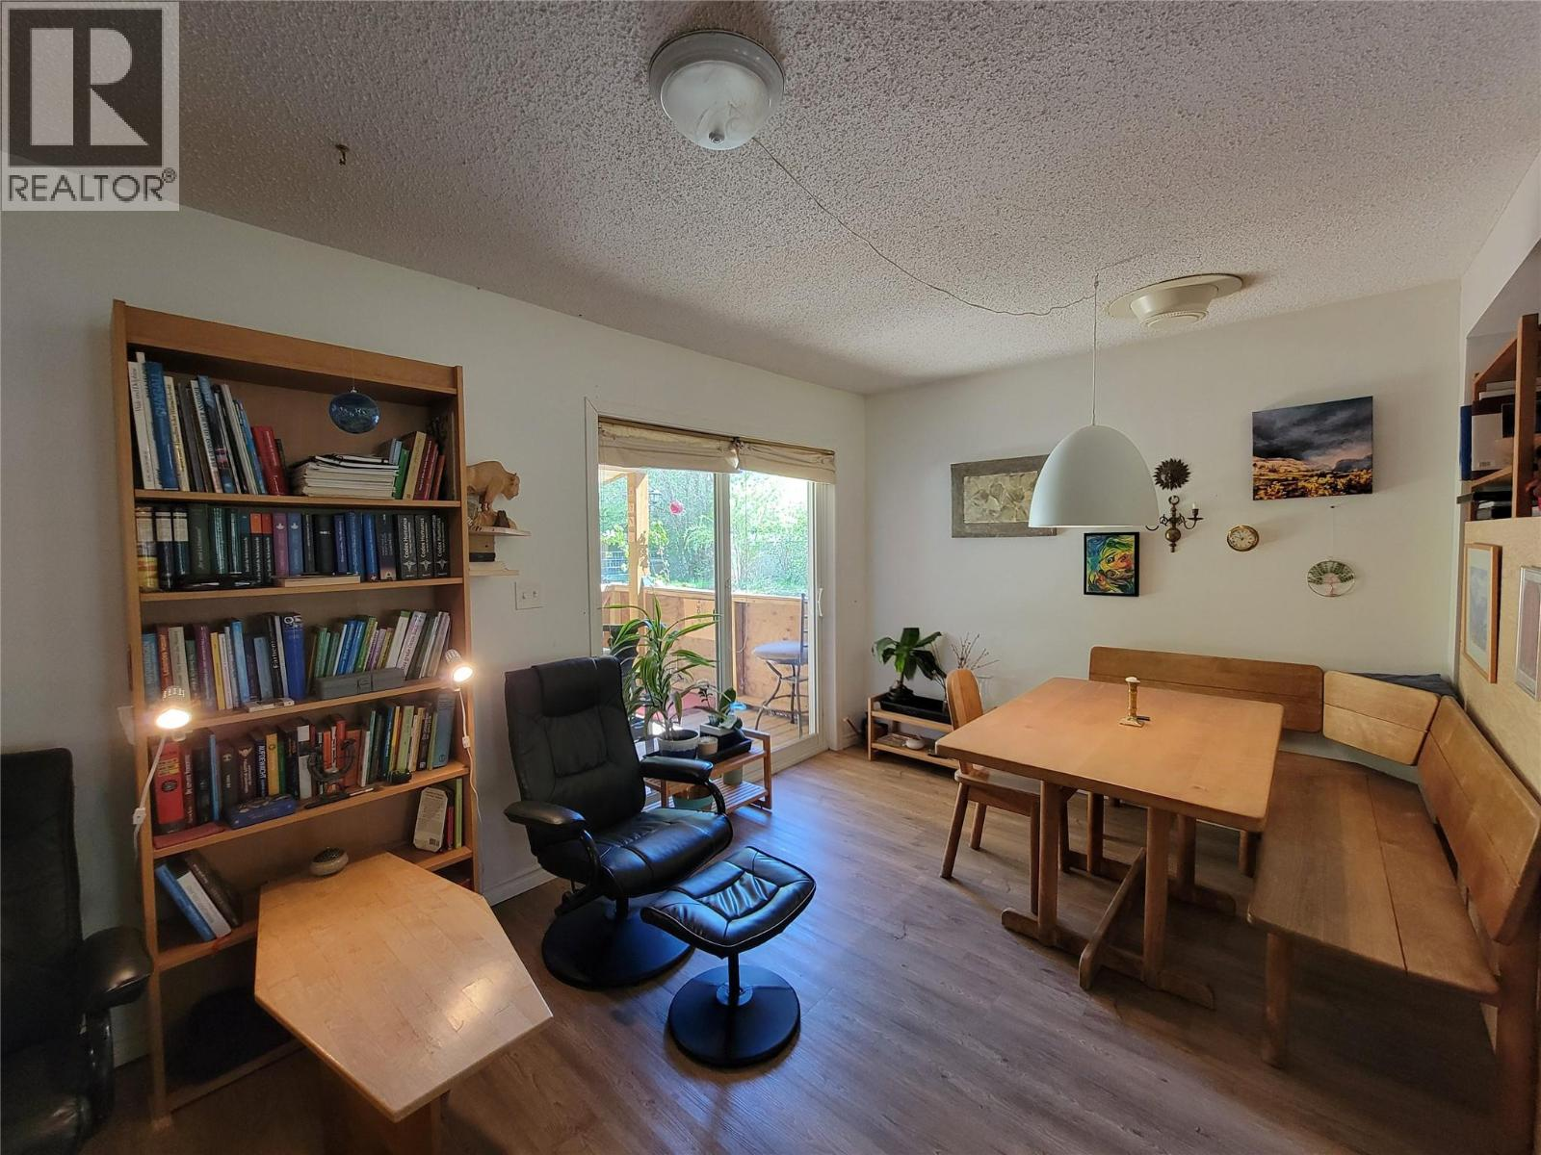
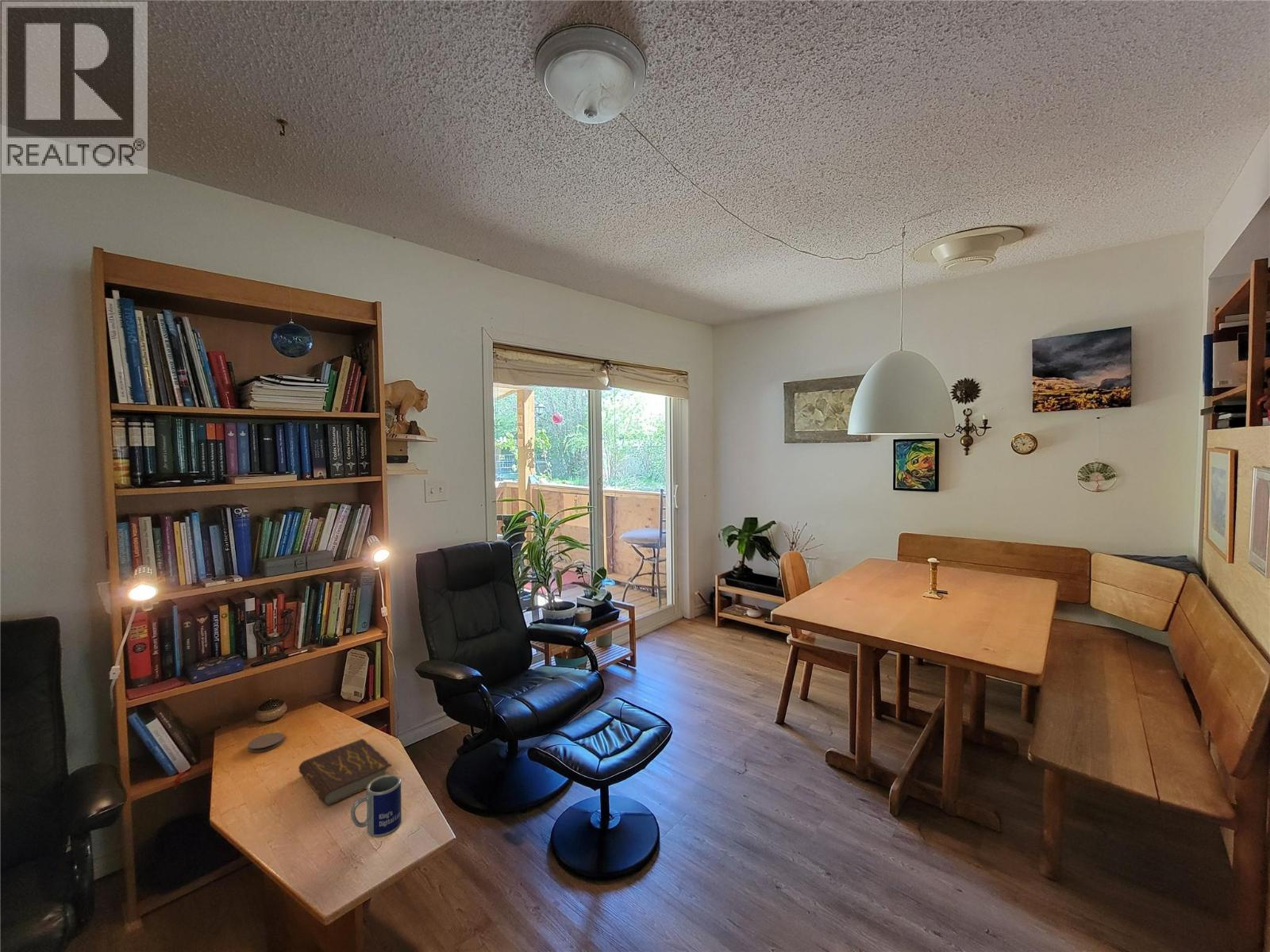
+ mug [350,774,402,838]
+ book [298,738,392,807]
+ coaster [247,732,285,754]
